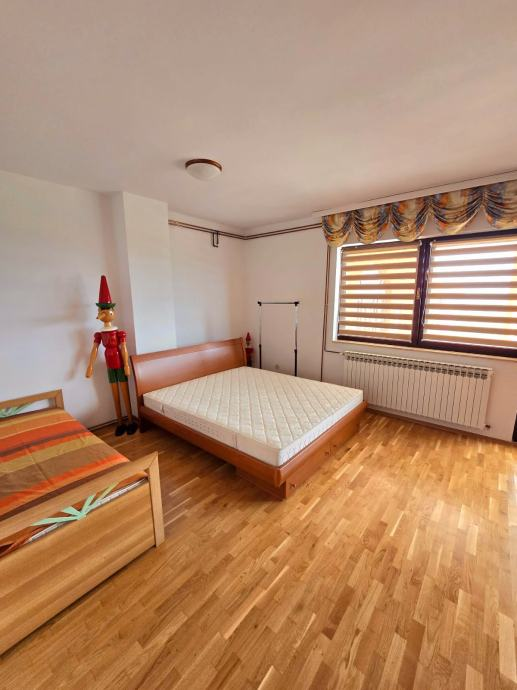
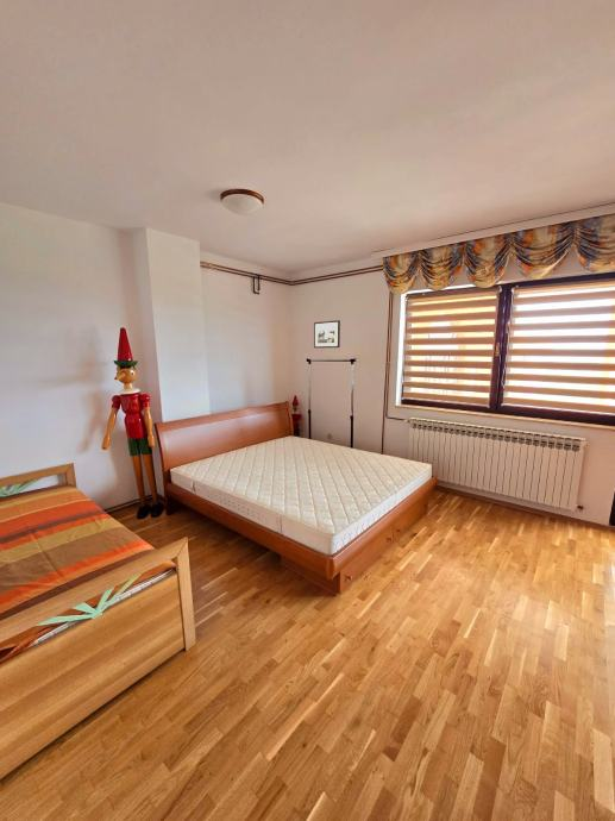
+ picture frame [313,319,341,350]
